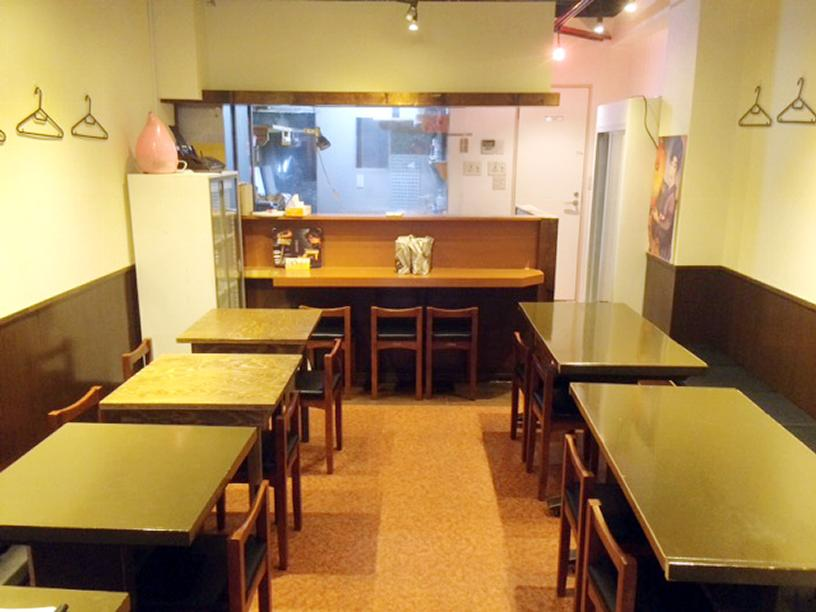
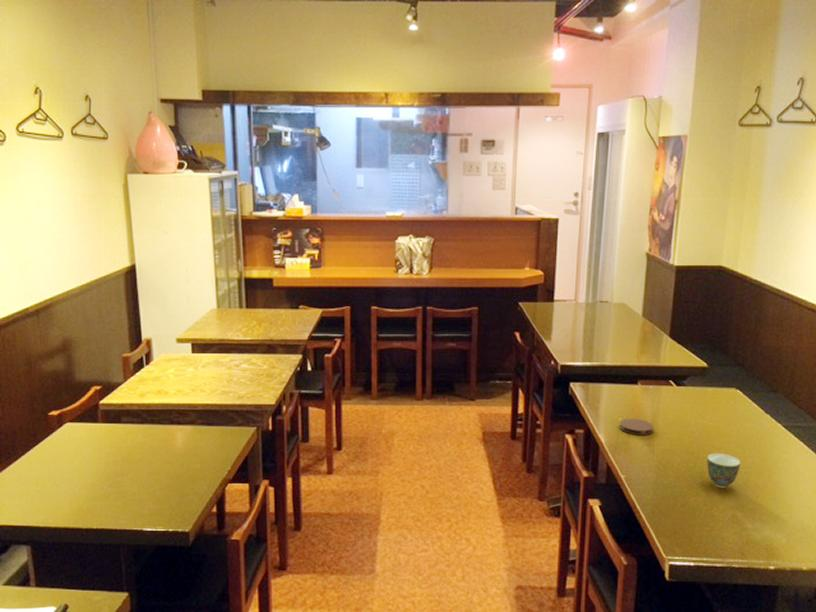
+ teacup [706,452,741,489]
+ coaster [619,418,655,436]
